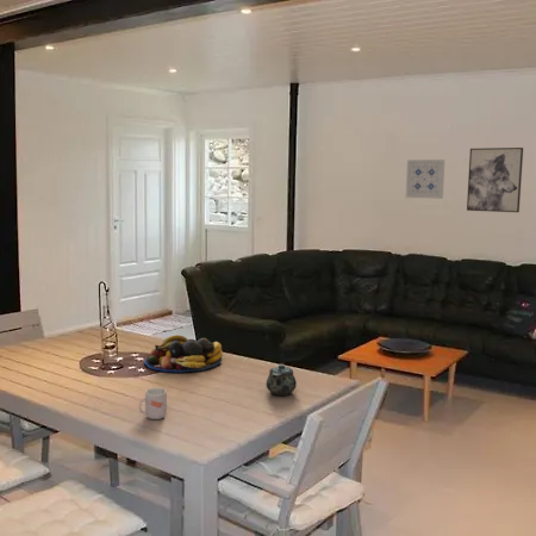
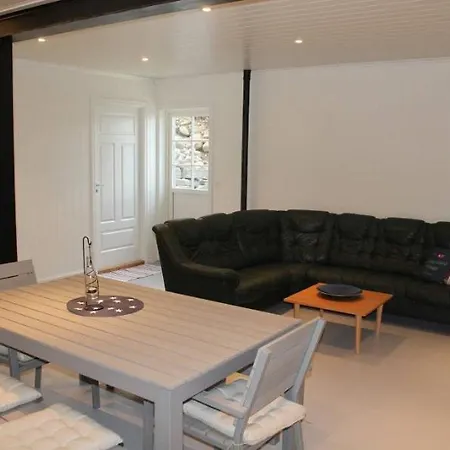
- wall art [466,147,524,213]
- fruit bowl [143,334,224,374]
- wall art [405,158,445,200]
- mug [137,381,168,420]
- chinaware [266,363,298,397]
